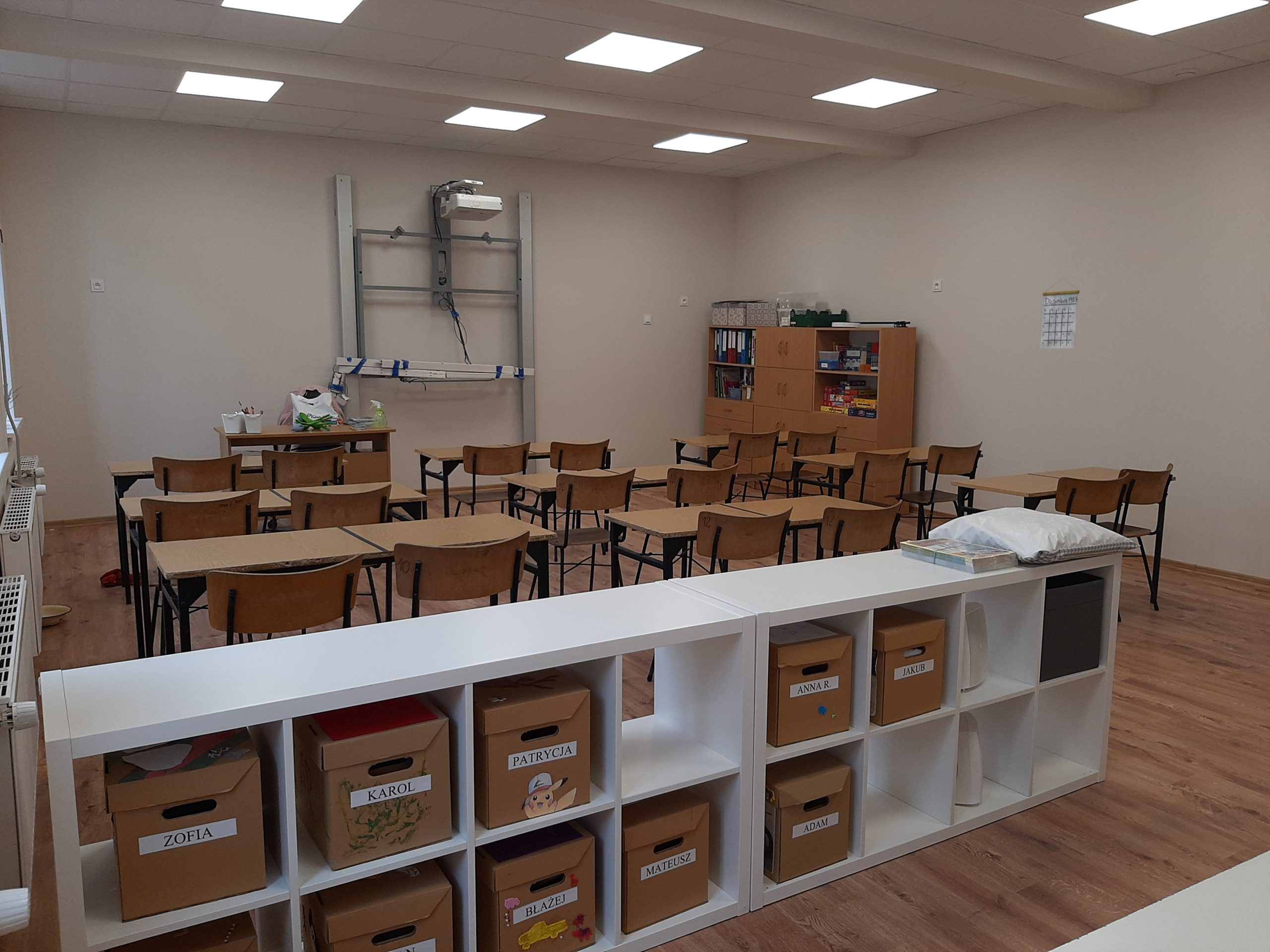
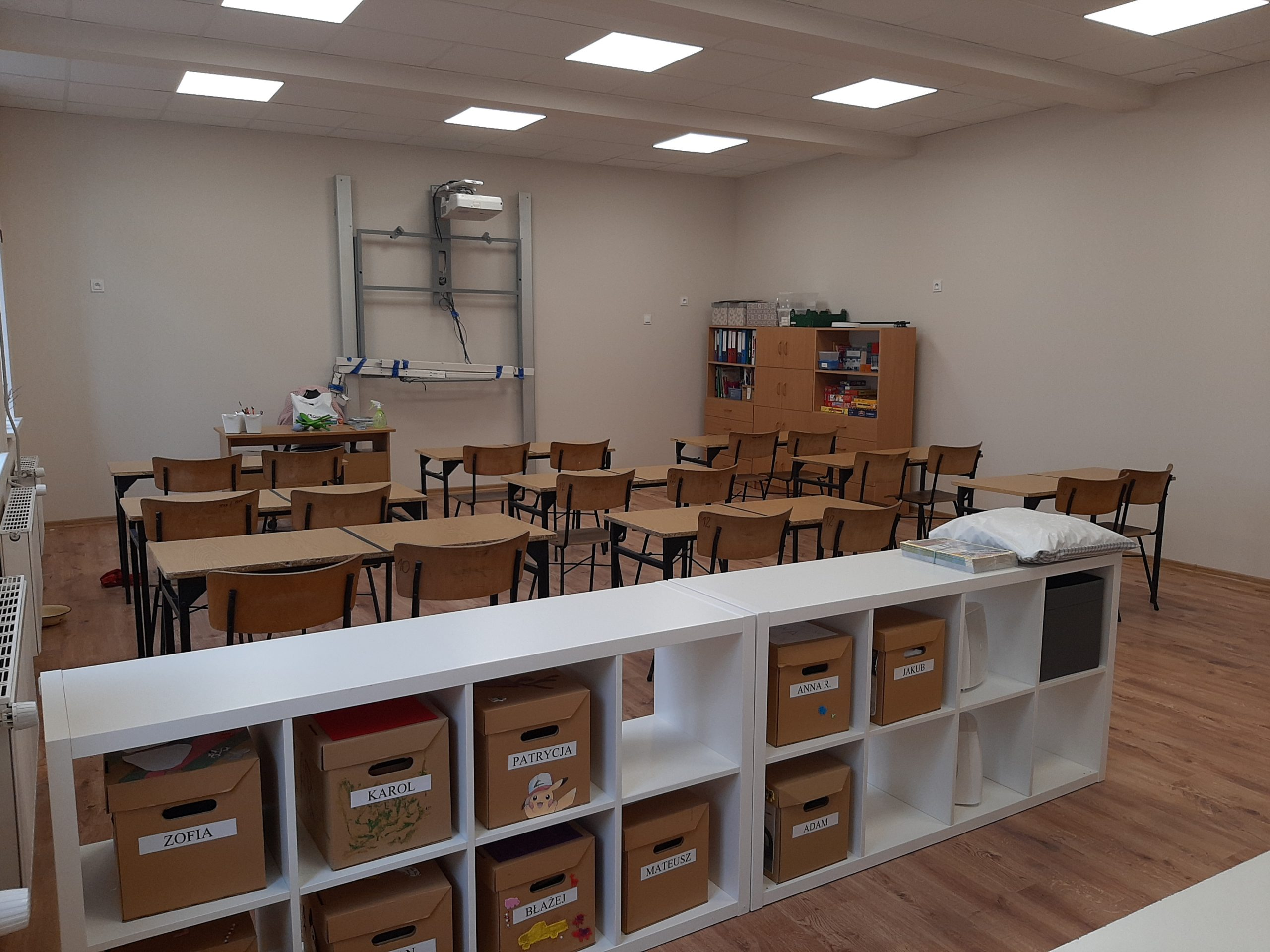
- calendar [1040,278,1080,349]
